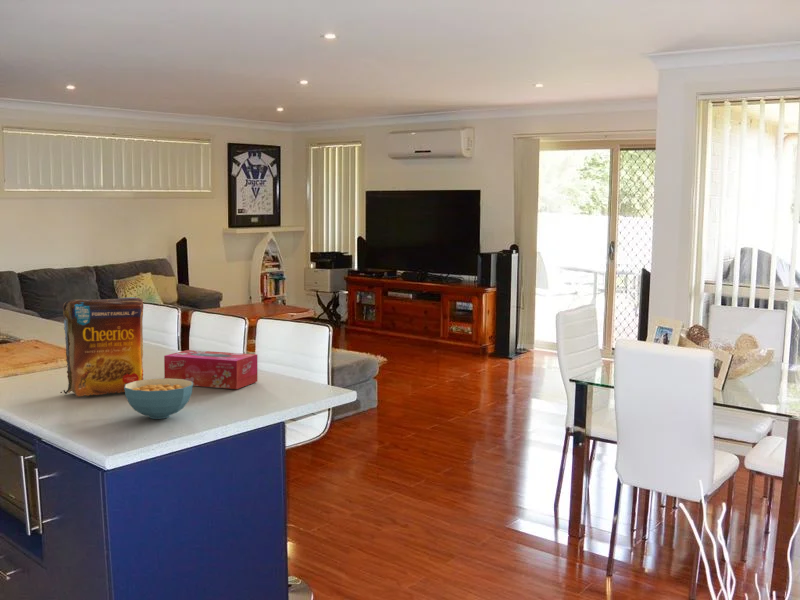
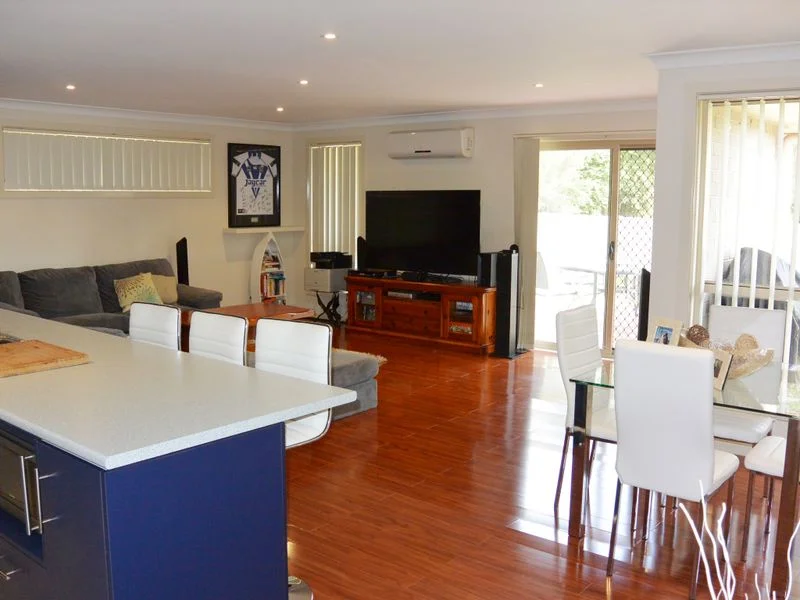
- tissue box [163,349,258,390]
- cereal bowl [124,378,194,420]
- cereal box [59,296,144,398]
